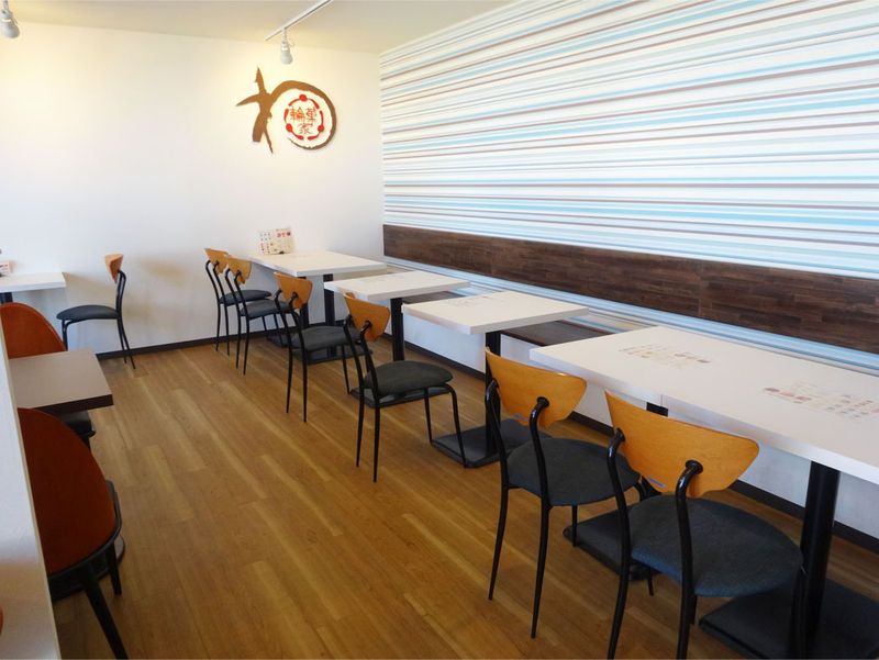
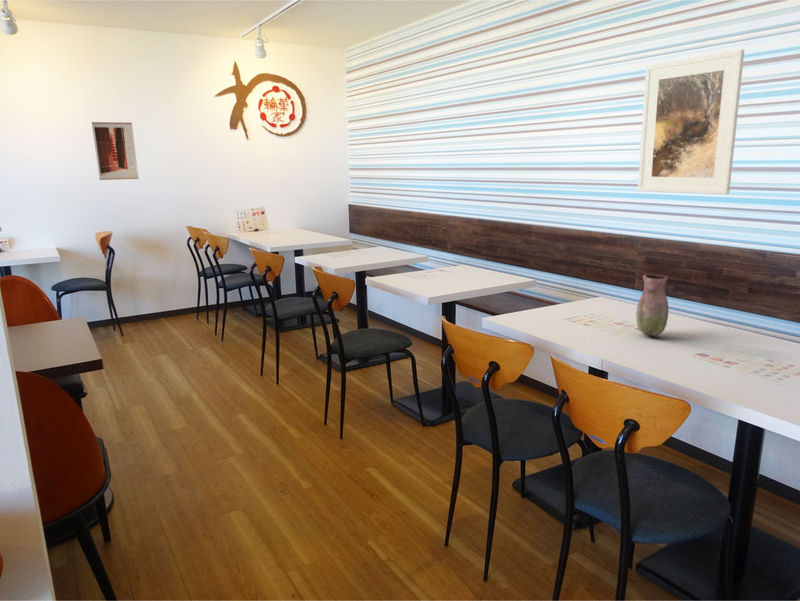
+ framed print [637,48,745,195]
+ vase [635,273,670,337]
+ wall art [91,121,140,181]
